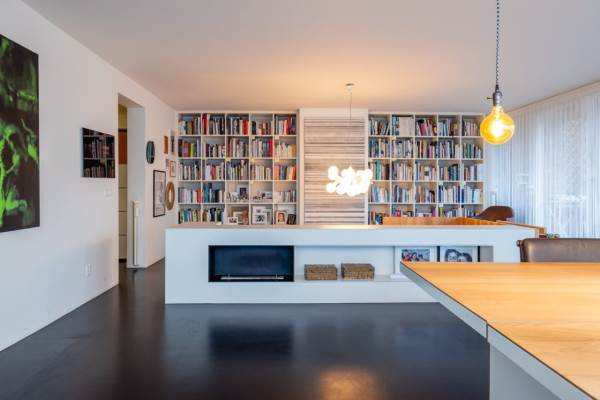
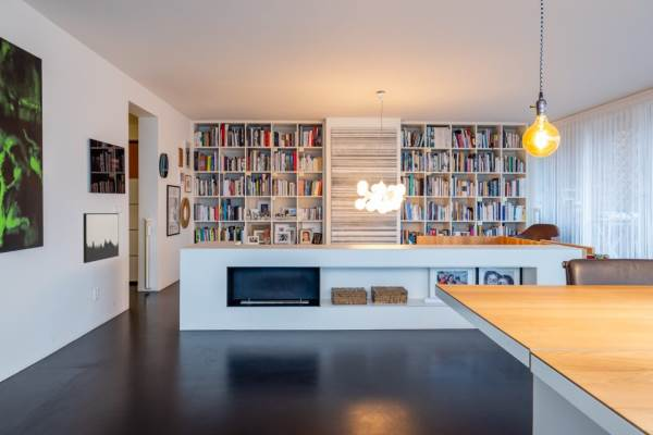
+ wall art [83,212,120,264]
